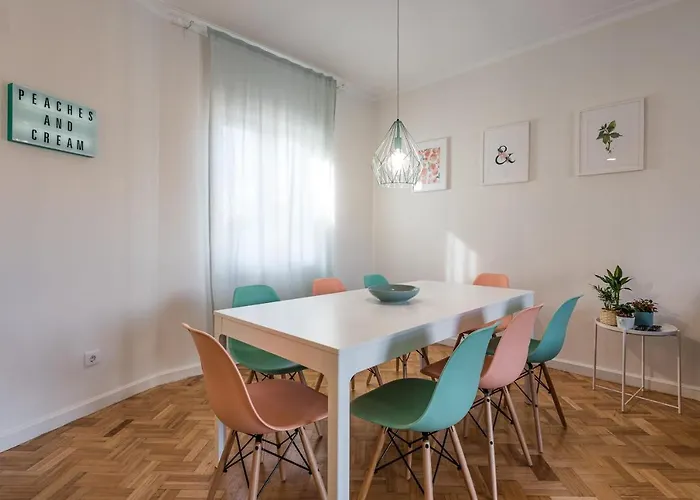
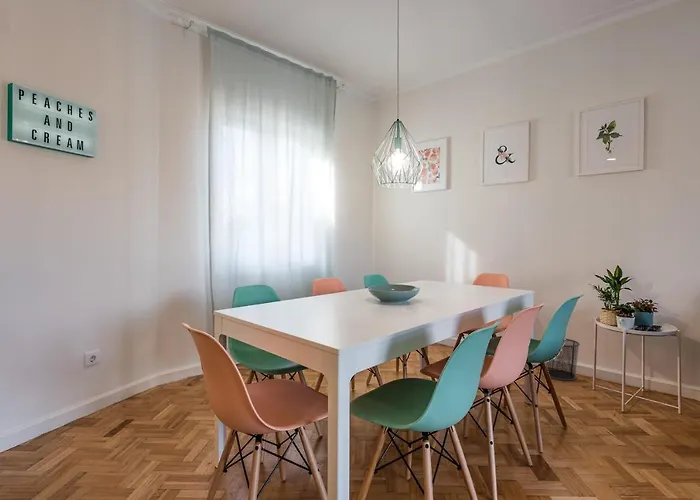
+ waste bin [545,338,581,382]
